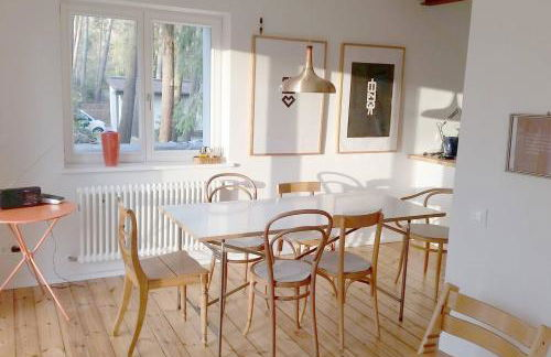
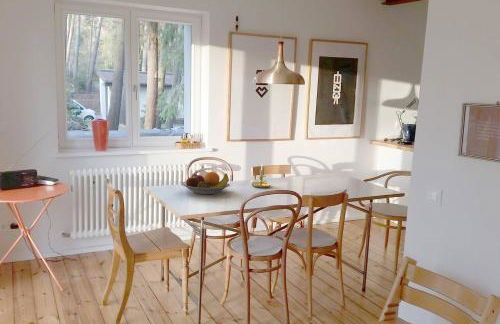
+ candle holder [250,164,271,189]
+ fruit bowl [180,171,231,195]
